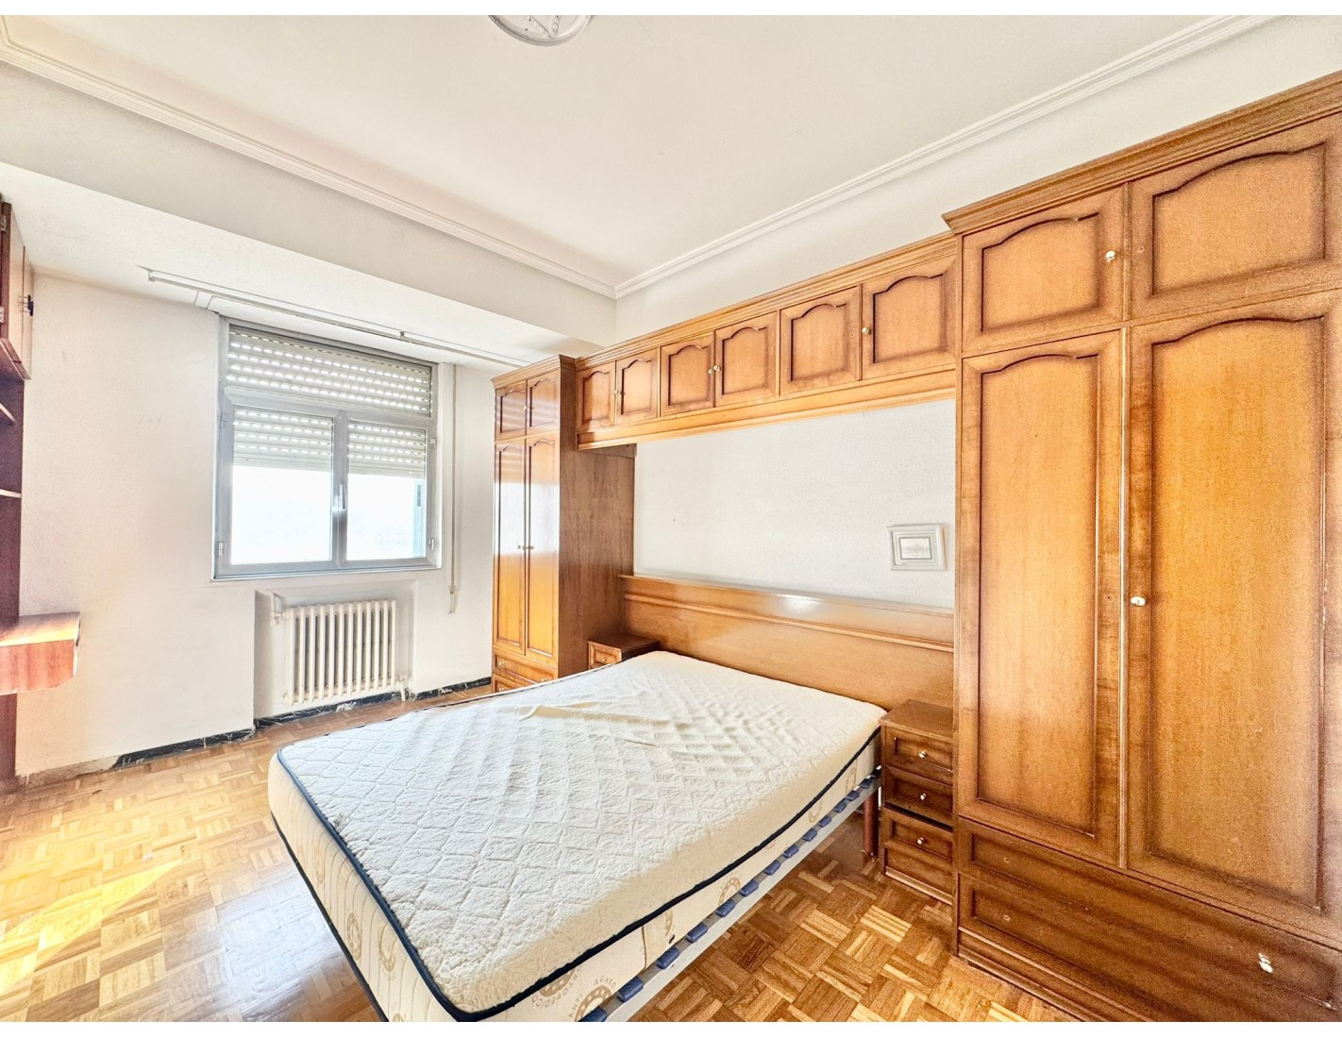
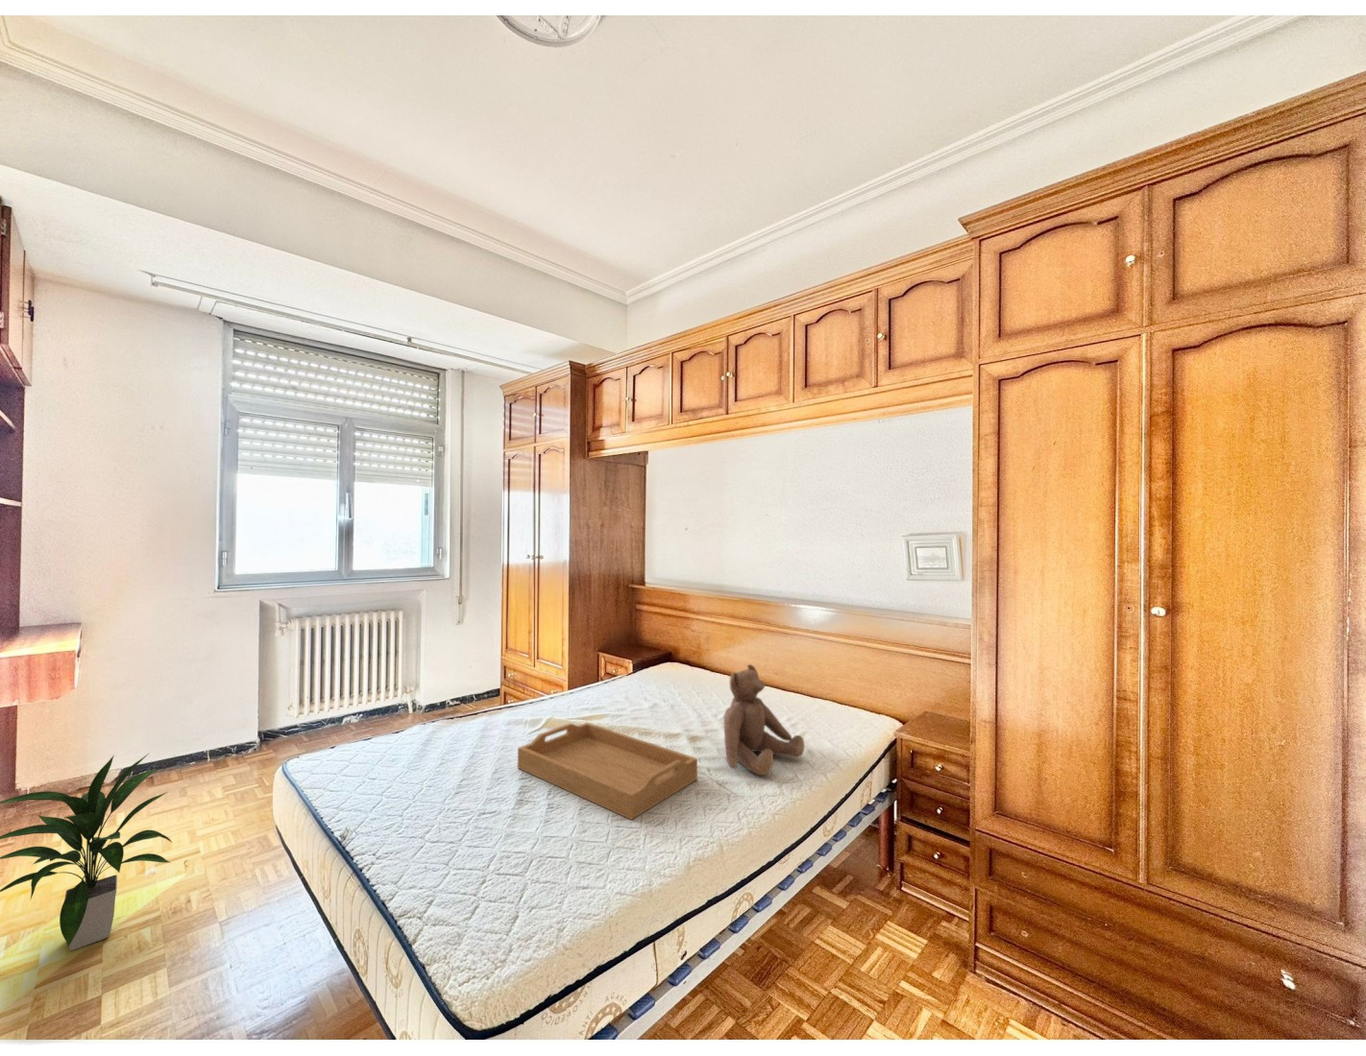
+ teddy bear [723,664,805,777]
+ indoor plant [0,753,172,952]
+ serving tray [517,722,699,821]
